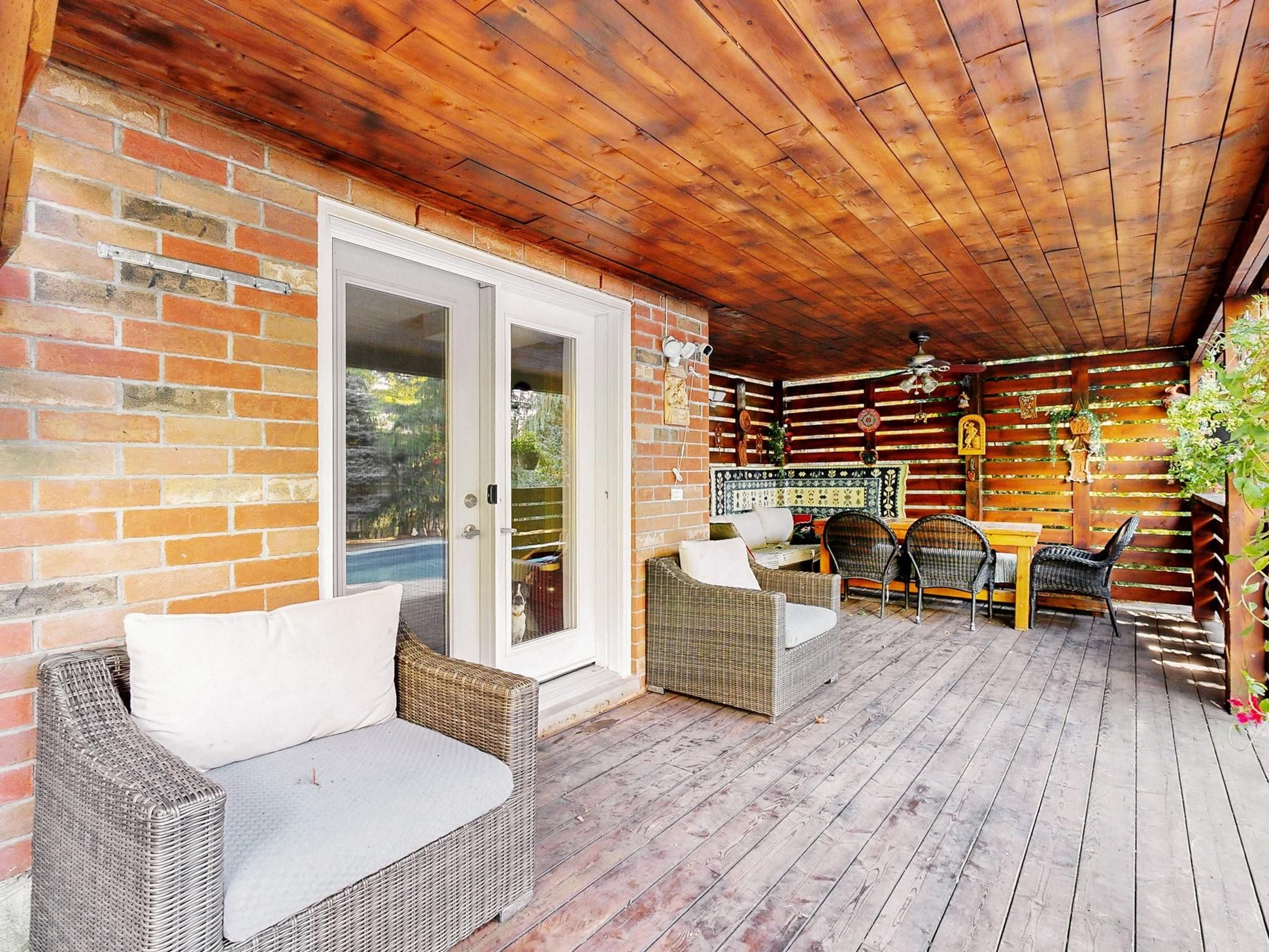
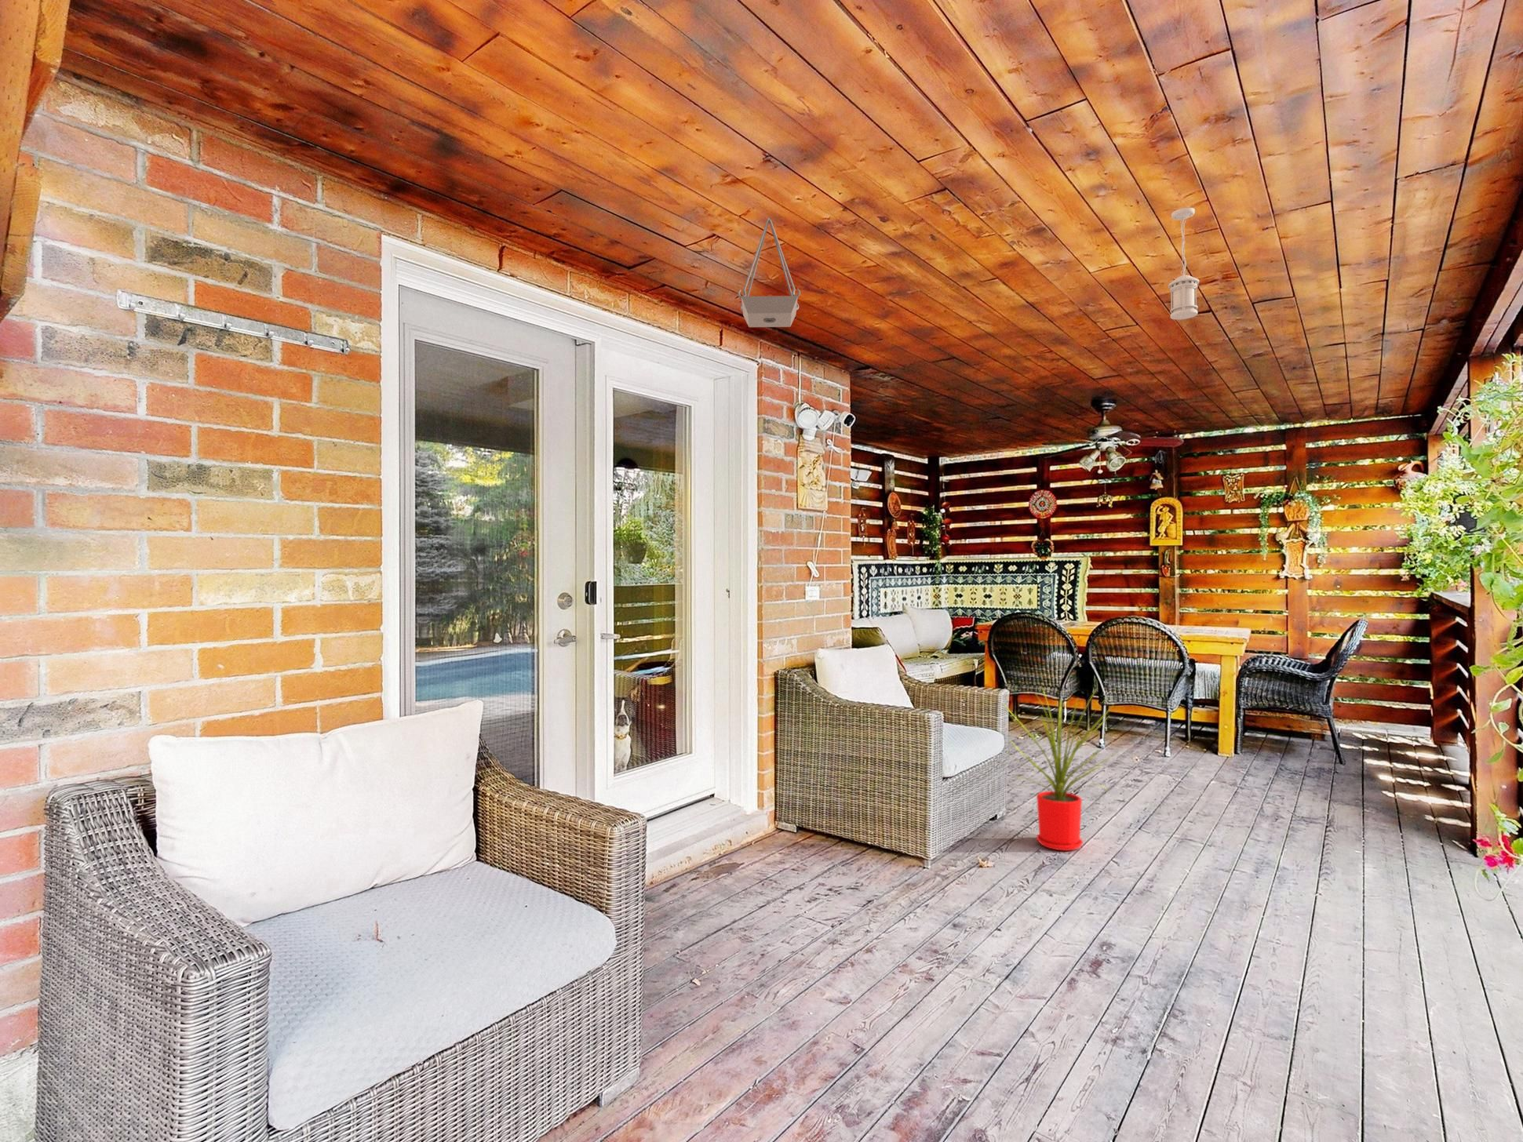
+ hanging planter [737,217,802,327]
+ hanging lantern [1168,208,1200,320]
+ house plant [1001,685,1121,852]
